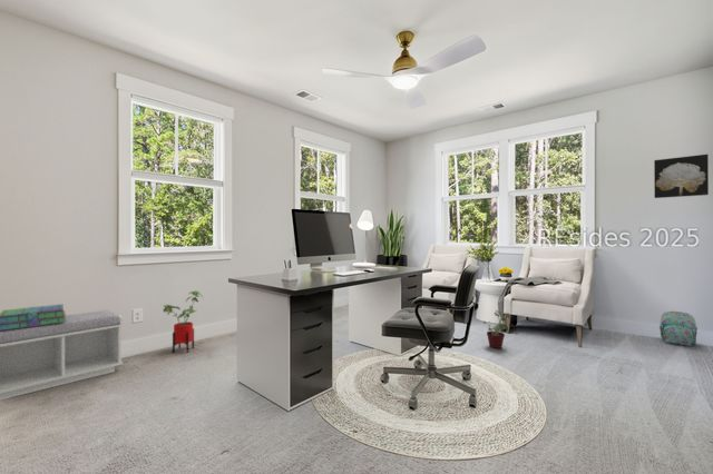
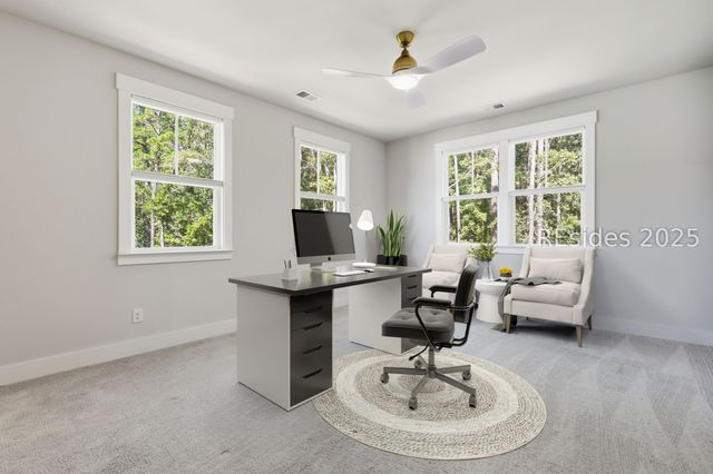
- backpack [658,310,699,347]
- bench [0,309,124,402]
- wall art [653,154,710,199]
- stack of books [0,303,67,330]
- house plant [163,289,205,354]
- potted plant [482,309,512,349]
